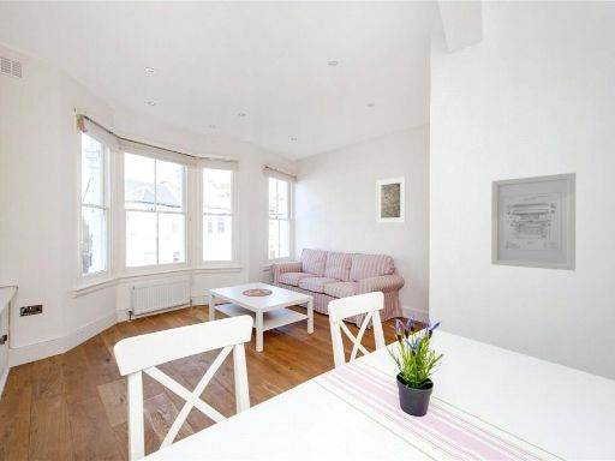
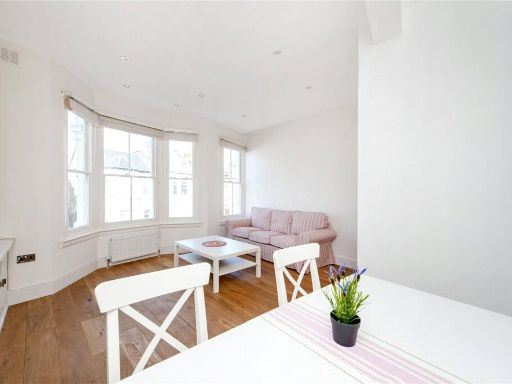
- wall art [490,172,577,271]
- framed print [375,175,407,224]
